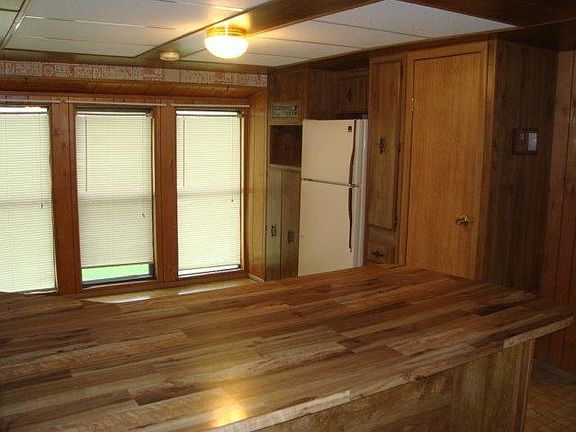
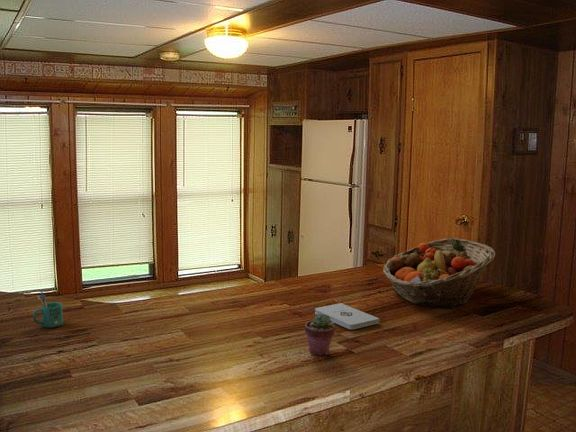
+ potted succulent [304,314,336,357]
+ mug [32,291,64,328]
+ fruit basket [382,237,496,309]
+ notepad [314,302,380,330]
